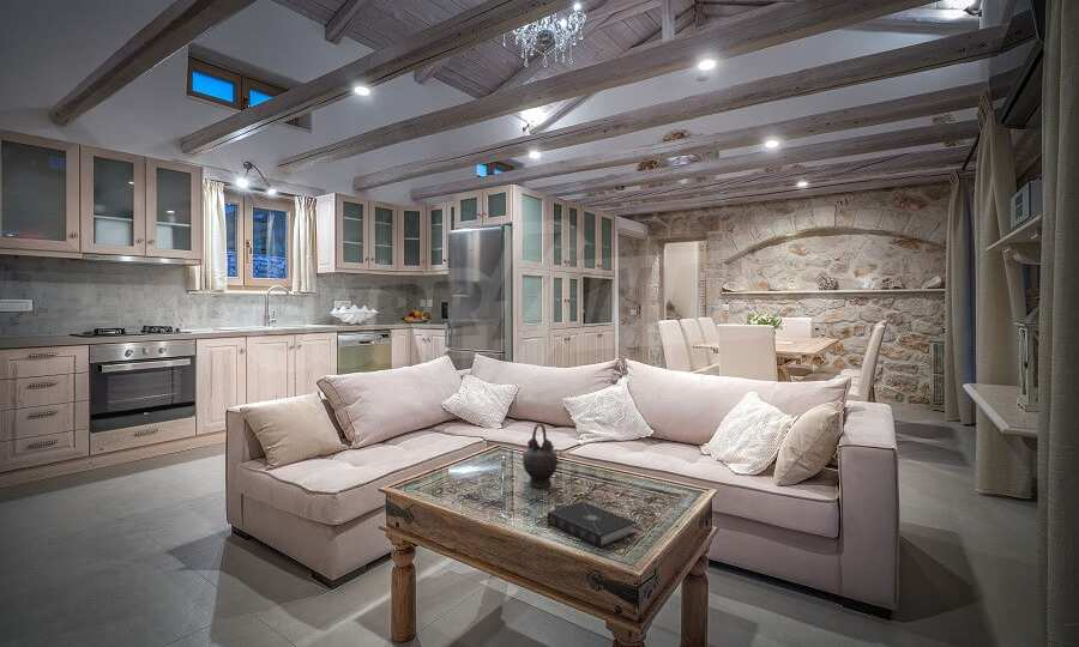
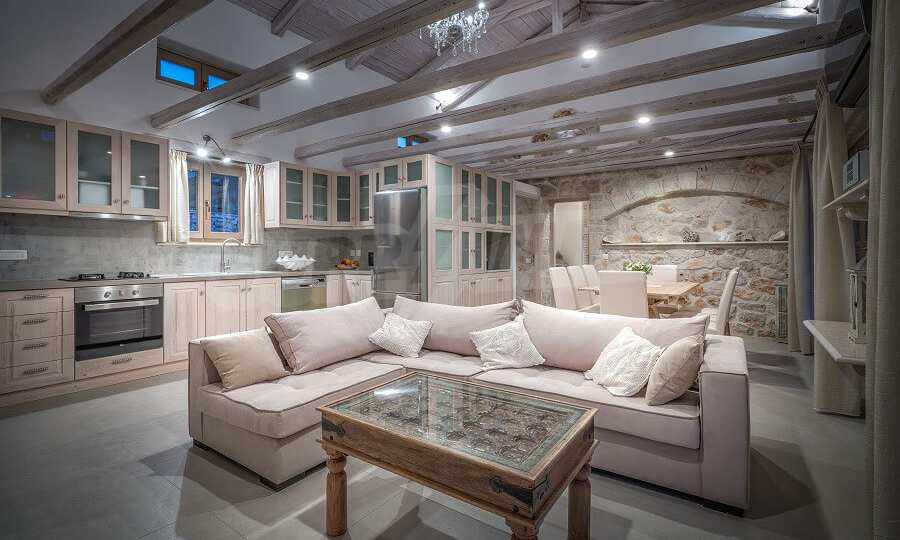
- teapot [522,422,560,489]
- book [545,501,638,548]
